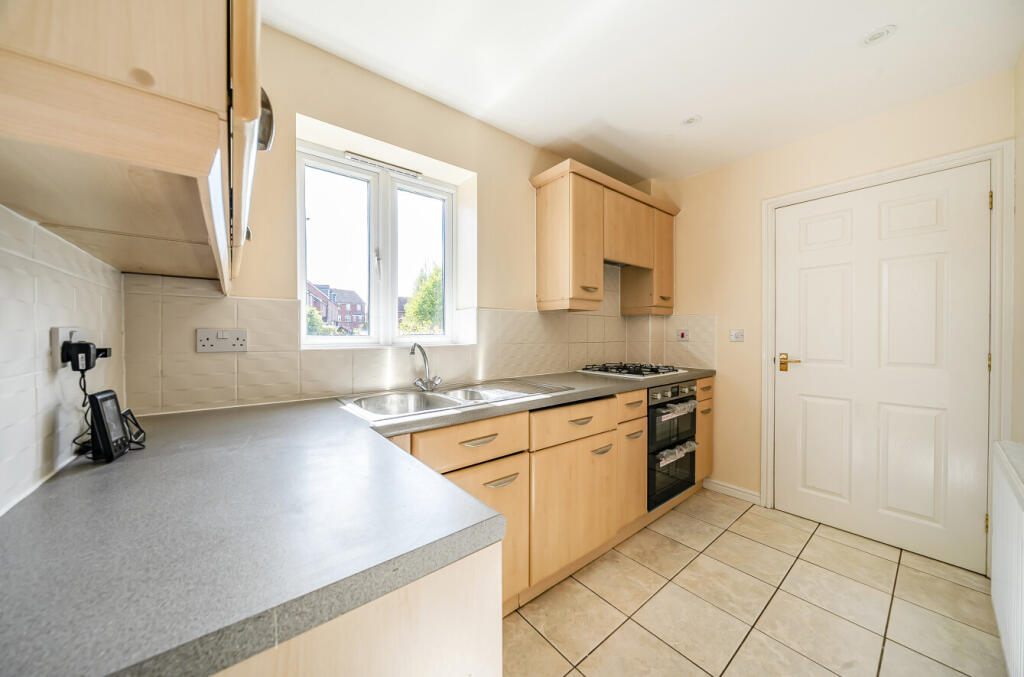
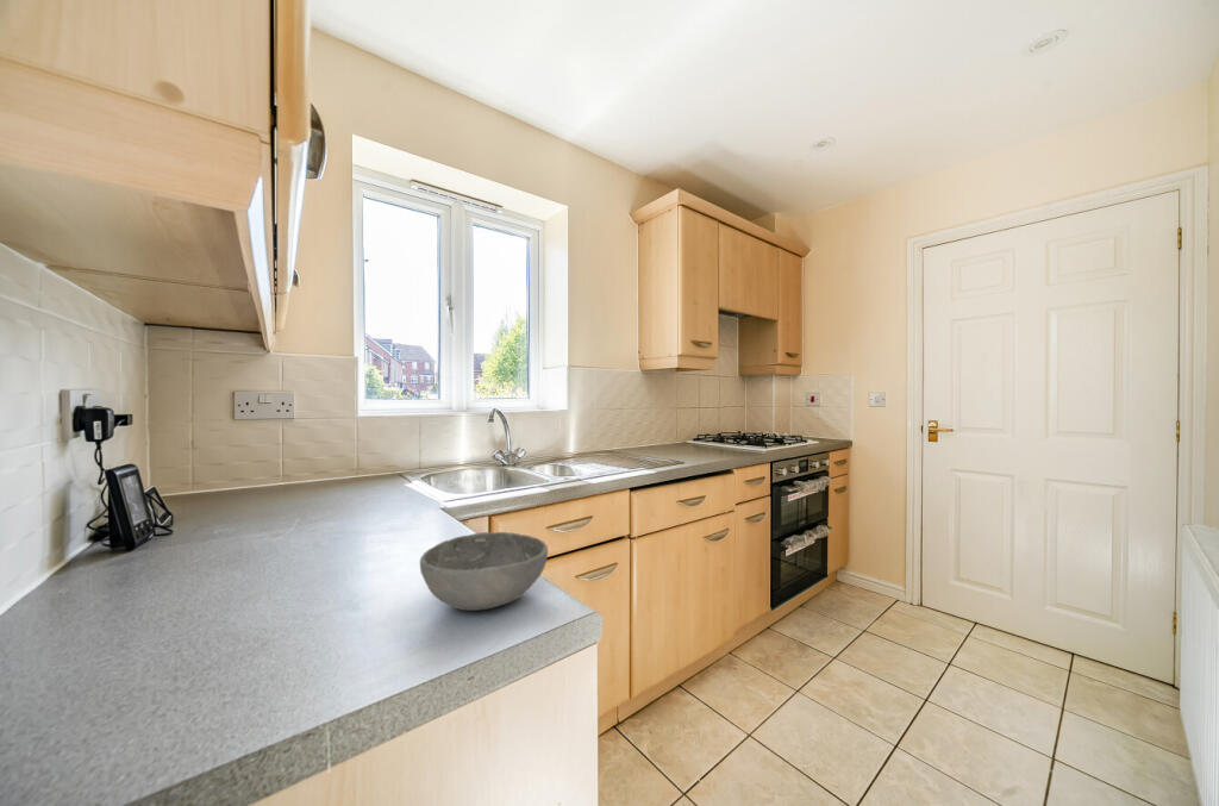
+ bowl [419,531,549,612]
